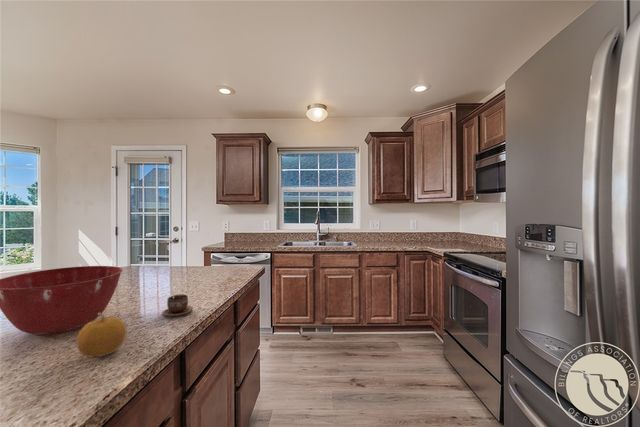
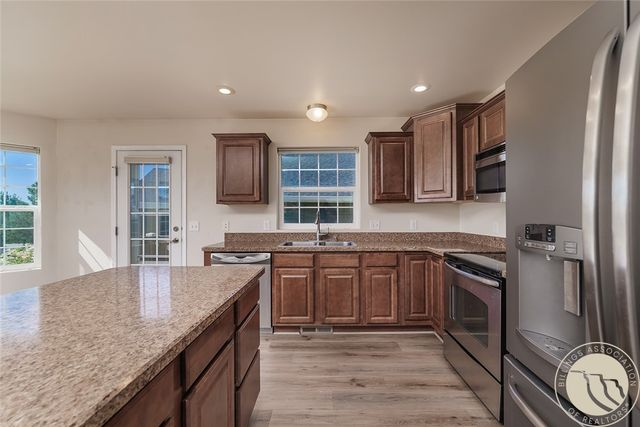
- cup [161,294,194,317]
- fruit [75,313,128,358]
- mixing bowl [0,265,123,336]
